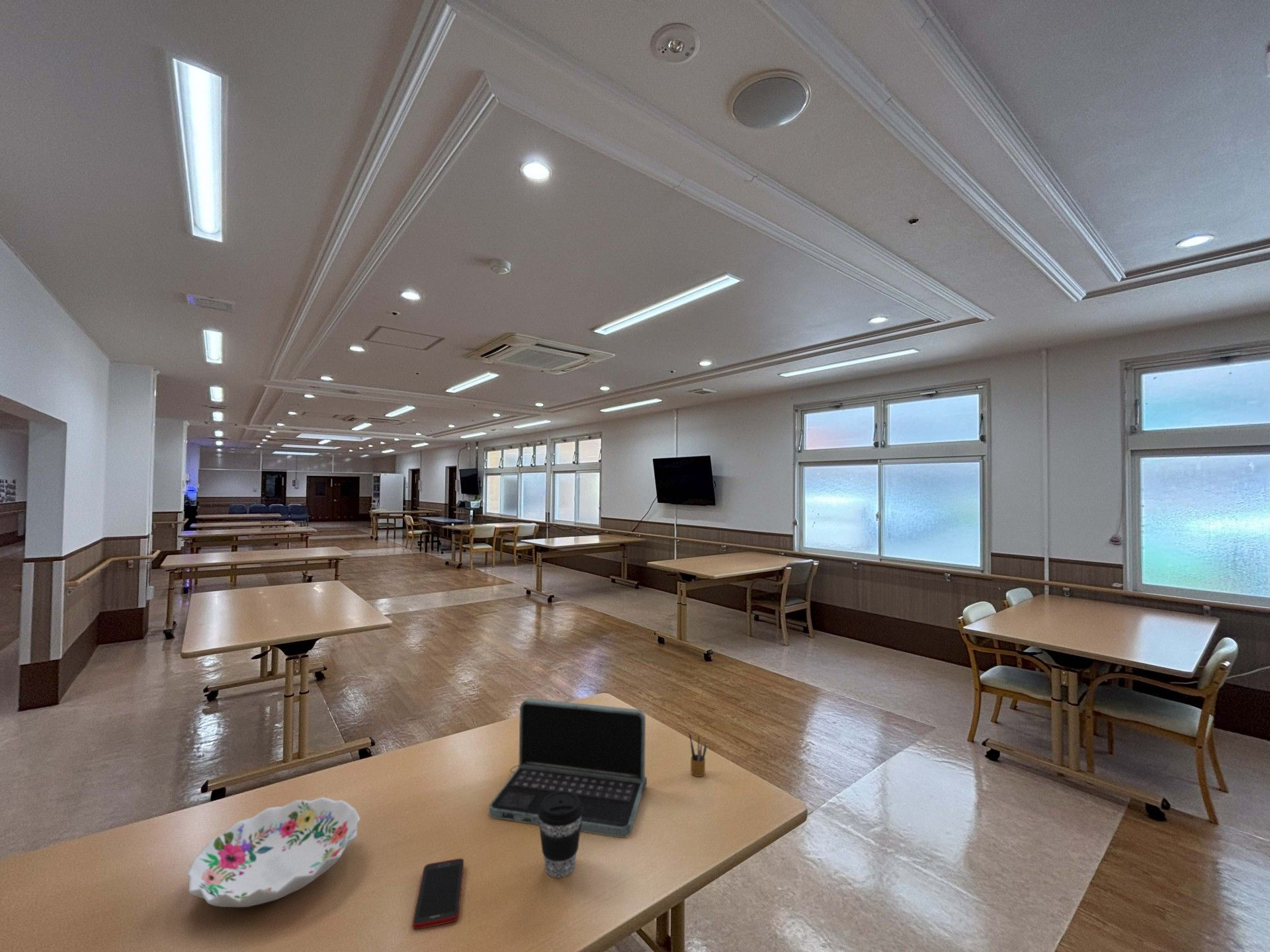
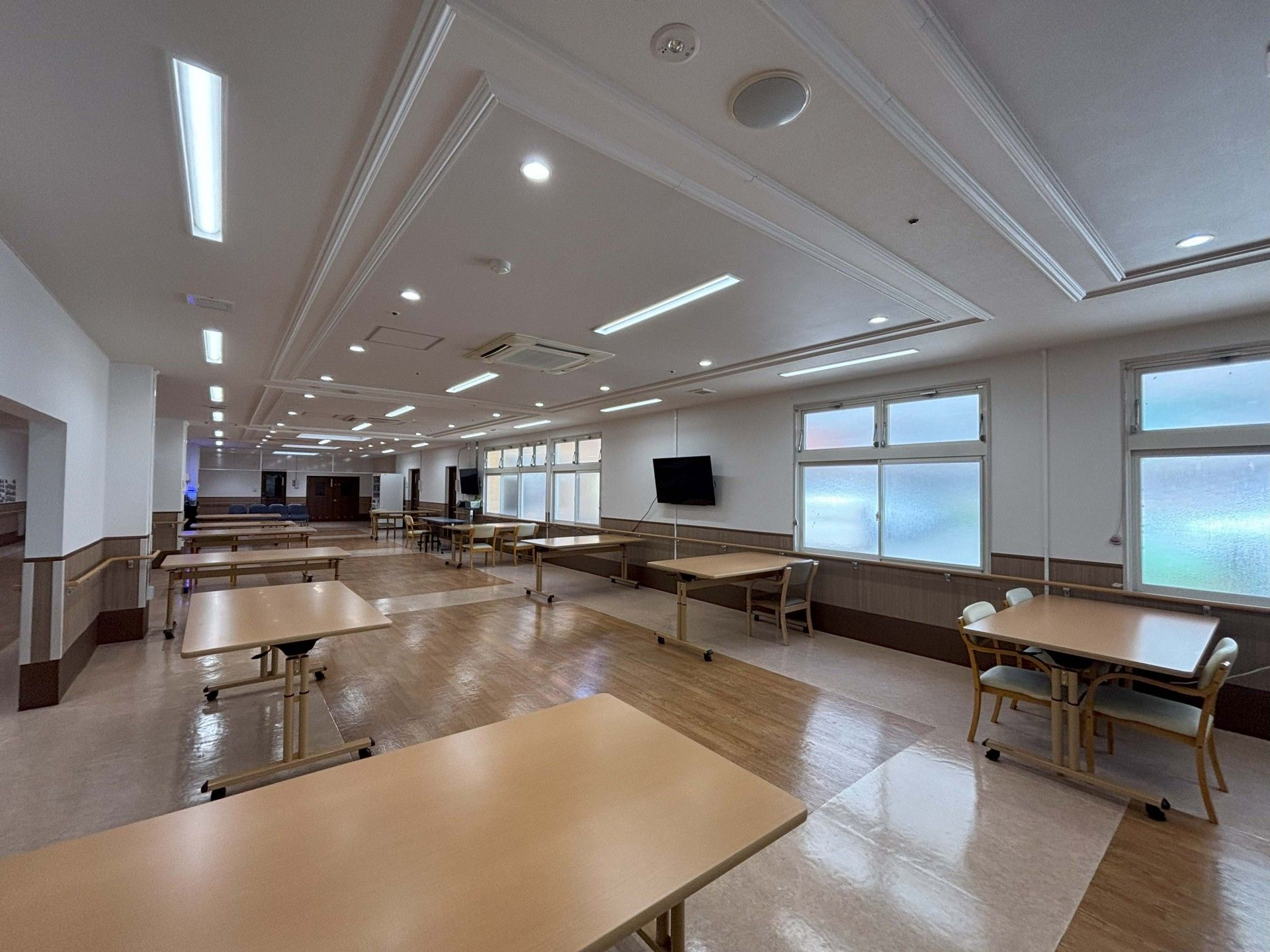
- coffee cup [538,791,583,879]
- cell phone [412,857,464,930]
- decorative bowl [186,797,361,908]
- laptop [488,698,648,838]
- pencil box [689,732,708,777]
